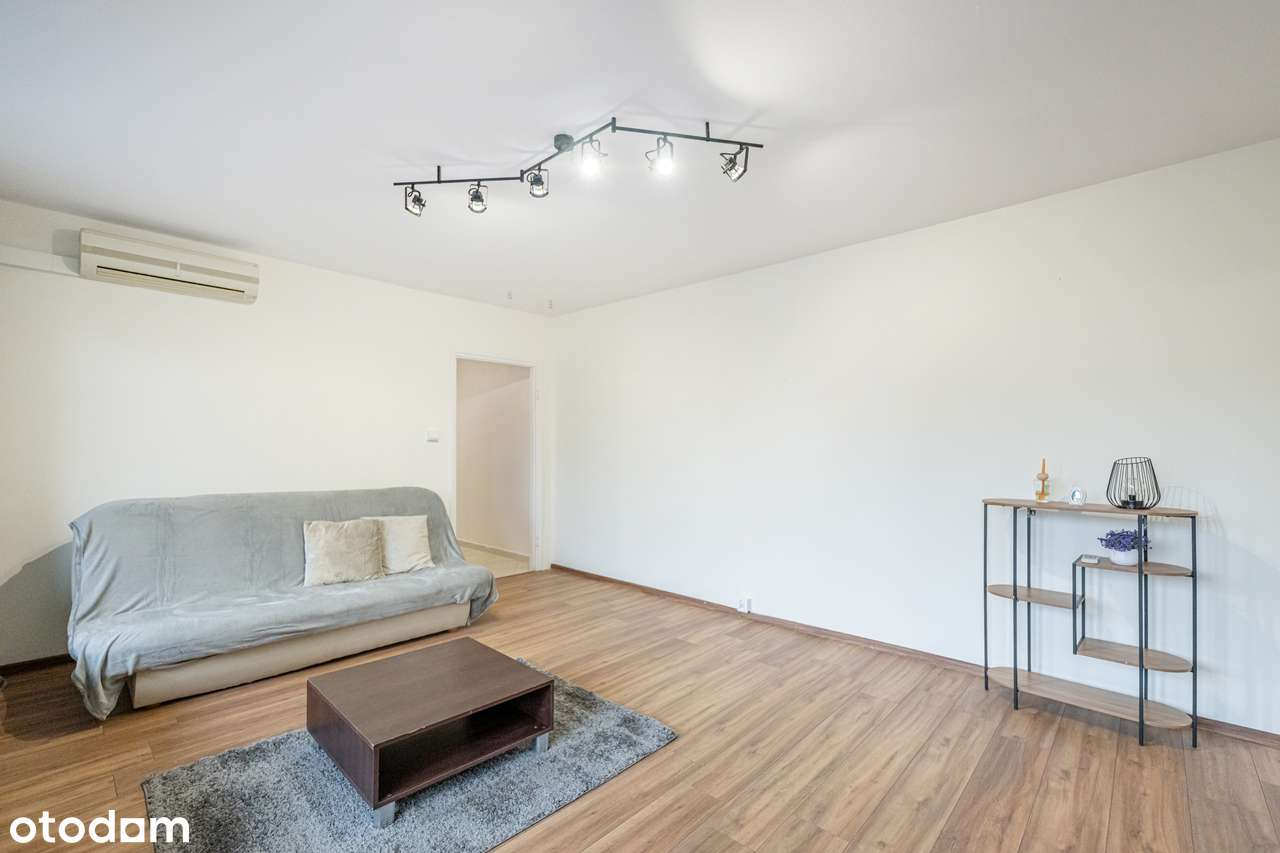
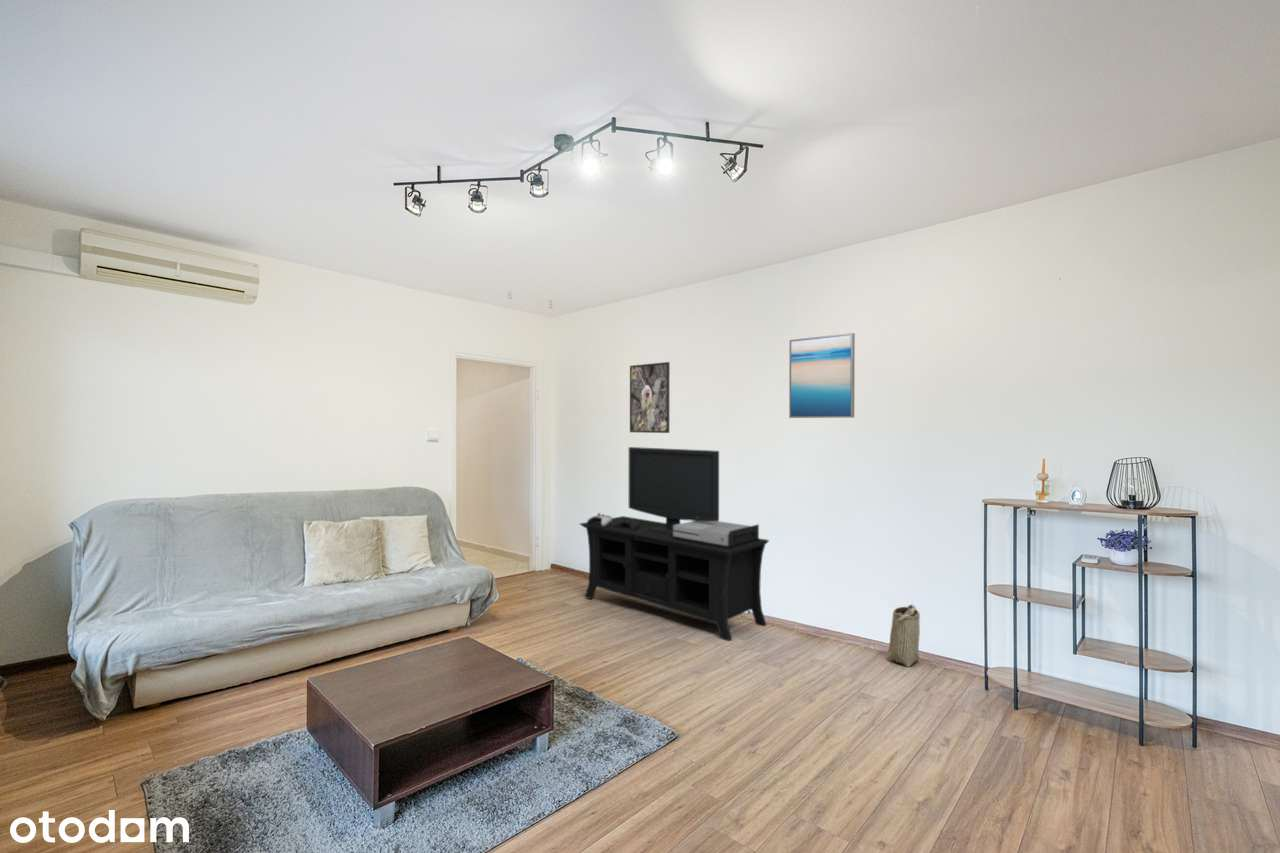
+ basket [886,604,921,668]
+ wall art [788,332,856,419]
+ media console [579,446,770,642]
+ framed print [629,361,671,434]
